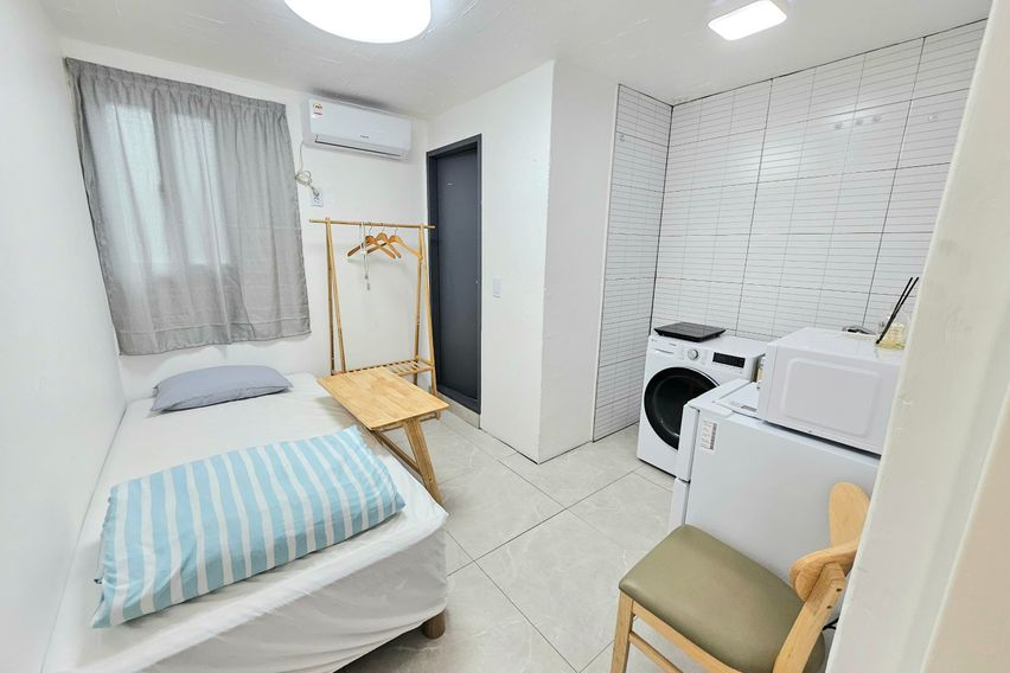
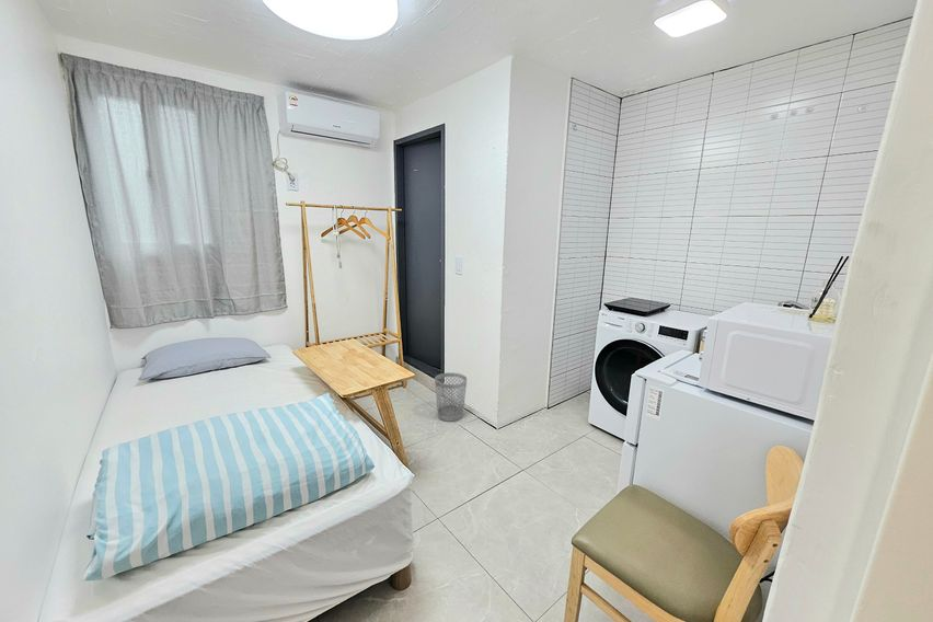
+ wastebasket [434,371,468,423]
